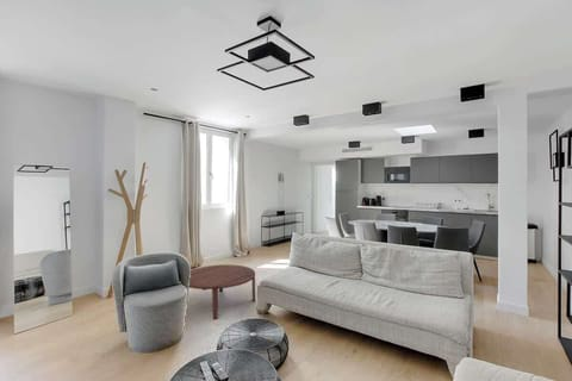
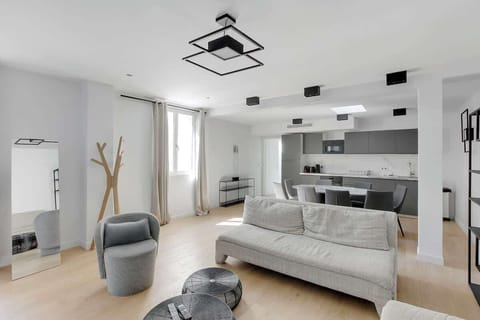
- coffee table [187,263,256,320]
